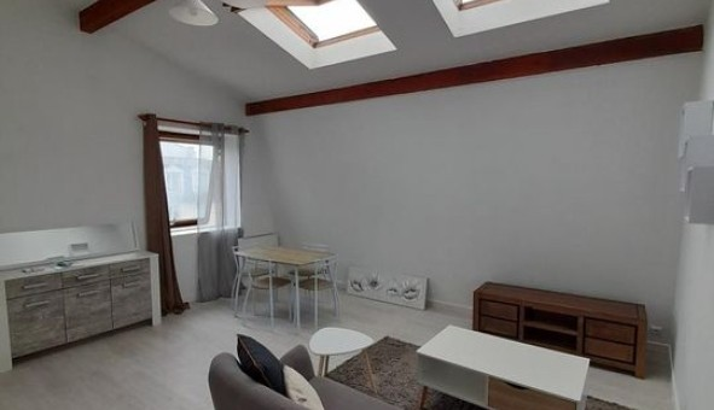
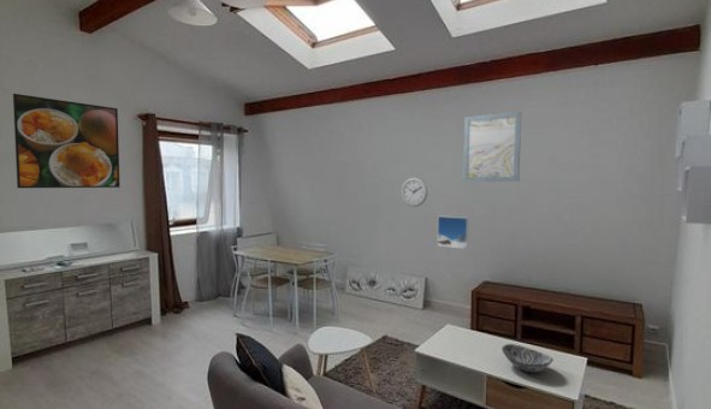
+ decorative bowl [500,343,555,374]
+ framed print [437,215,469,250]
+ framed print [12,93,120,189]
+ wall art [462,111,522,183]
+ wall clock [399,177,428,208]
